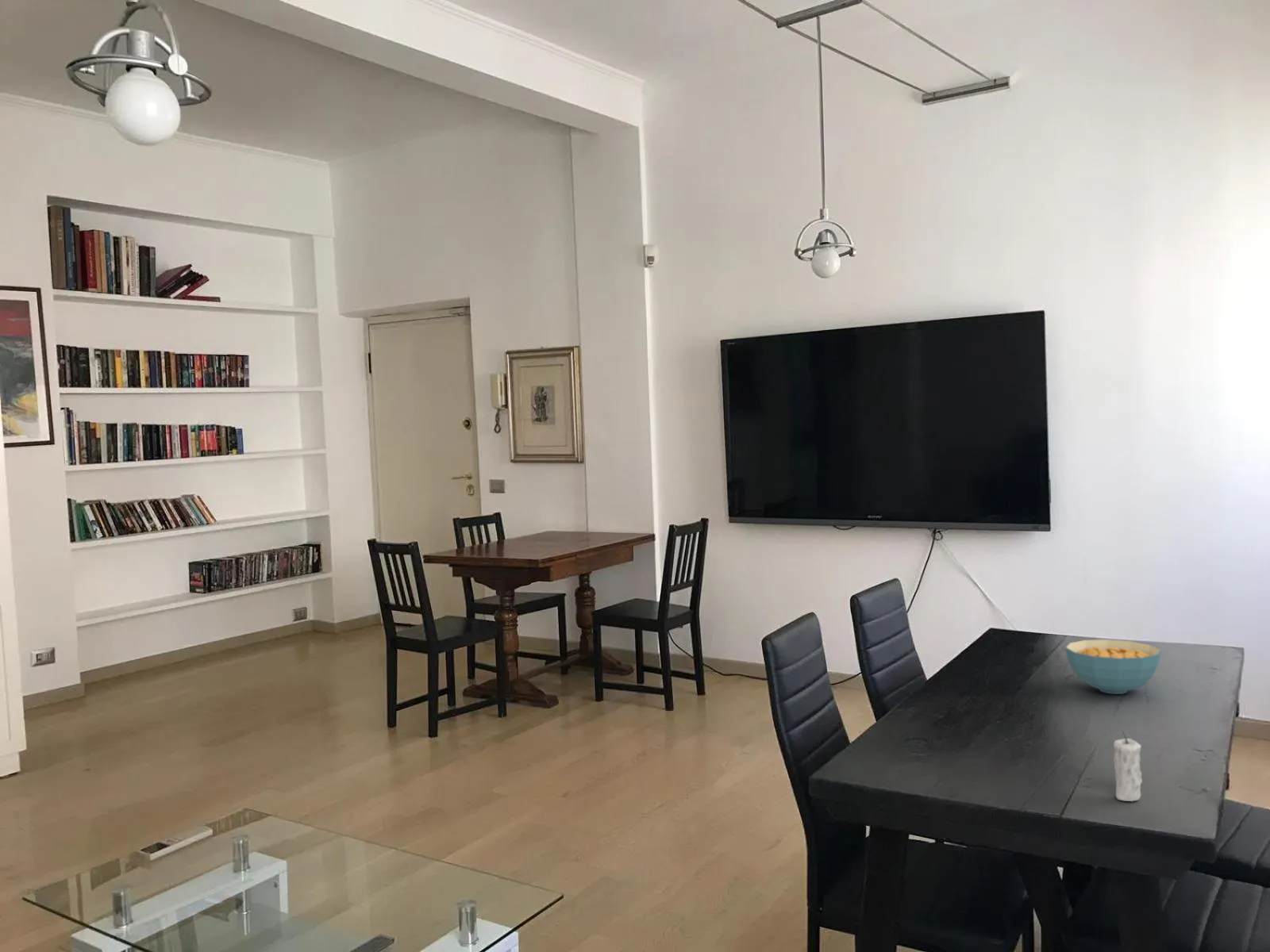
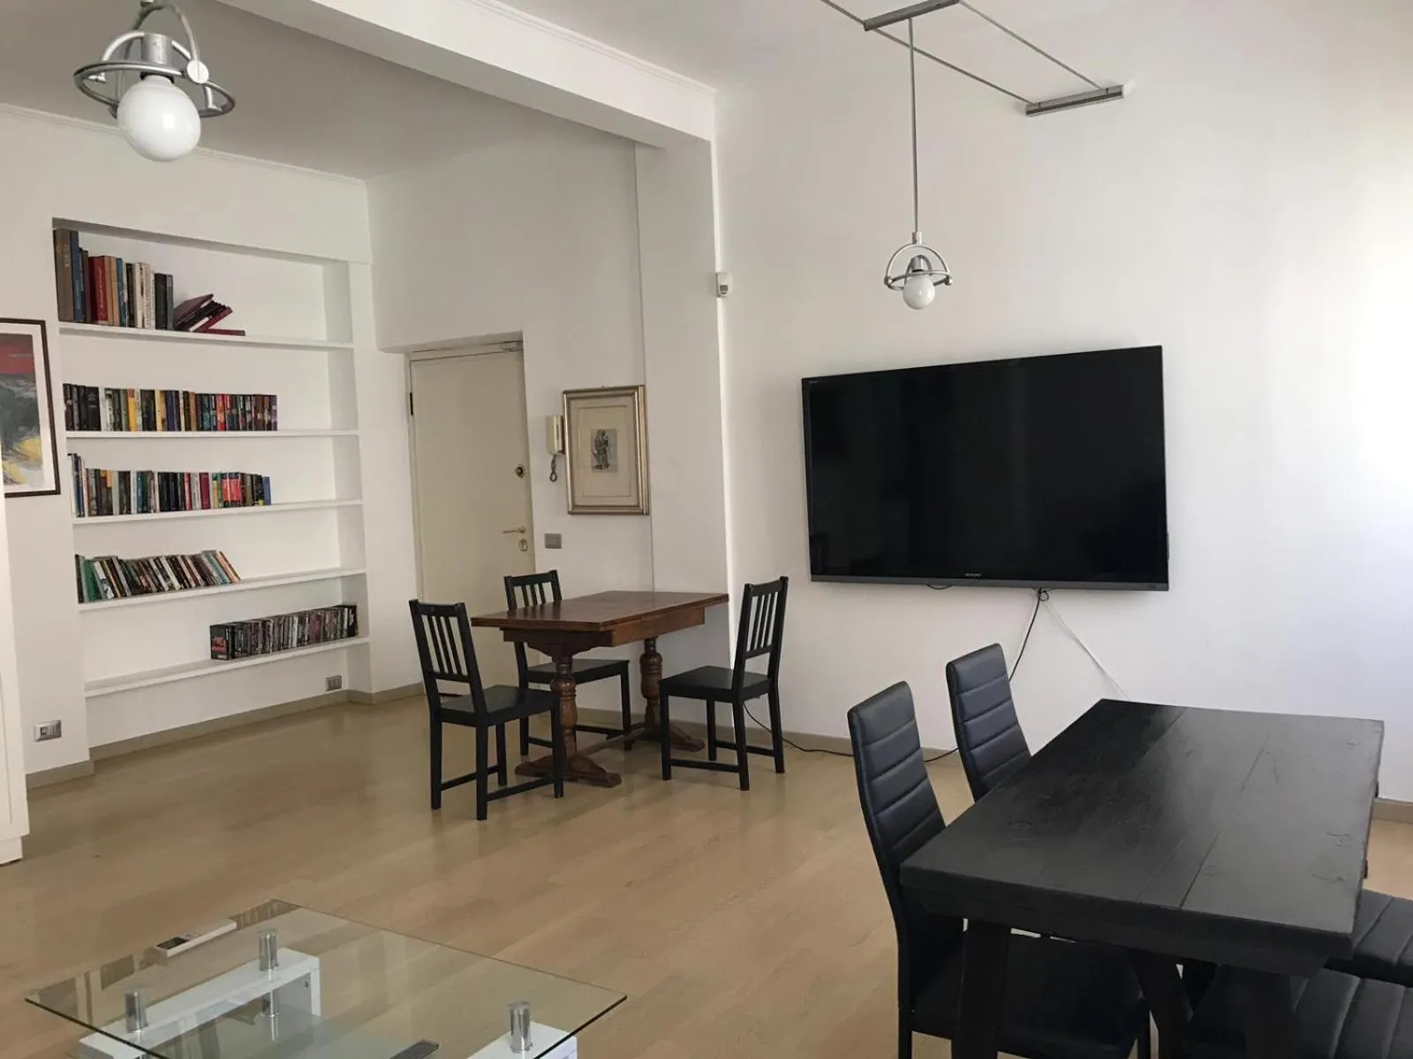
- cereal bowl [1064,639,1162,695]
- candle [1113,729,1143,802]
